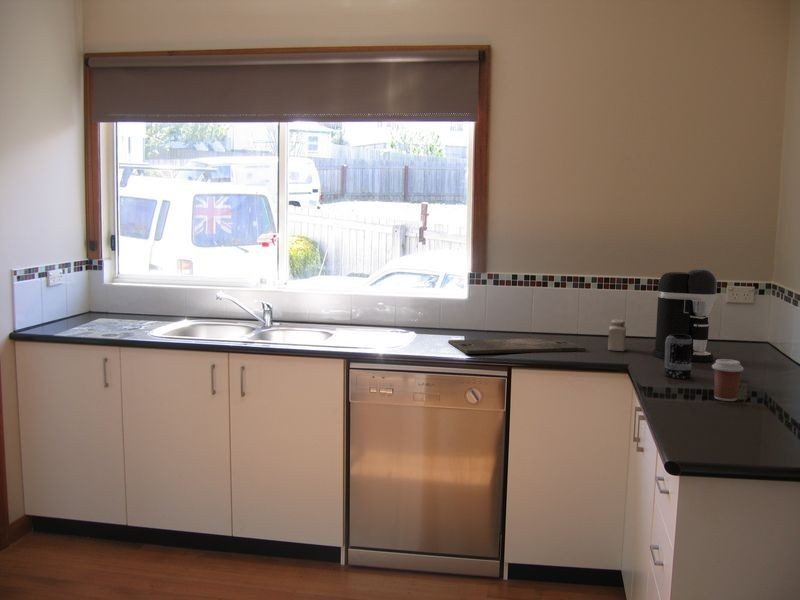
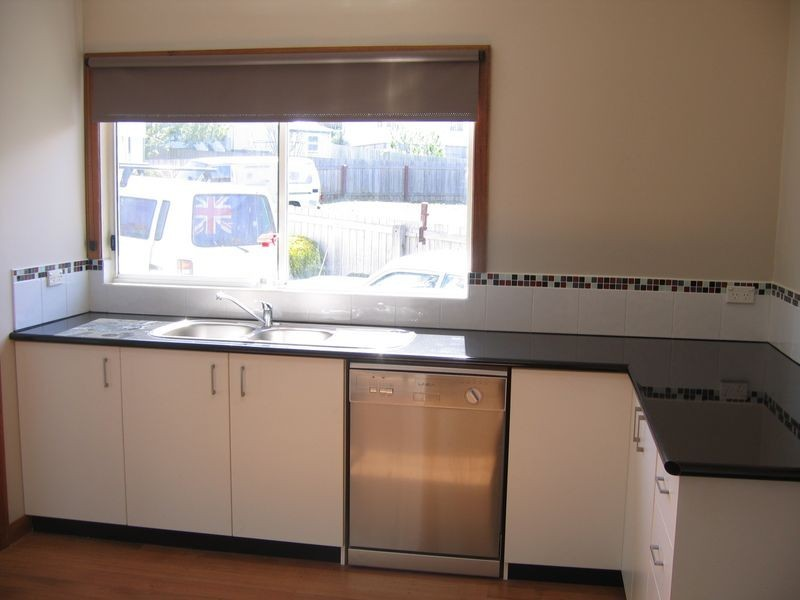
- salt shaker [607,319,627,352]
- coffee maker [652,268,718,363]
- mug [664,334,693,380]
- coffee cup [711,358,745,402]
- cutting board [447,337,587,355]
